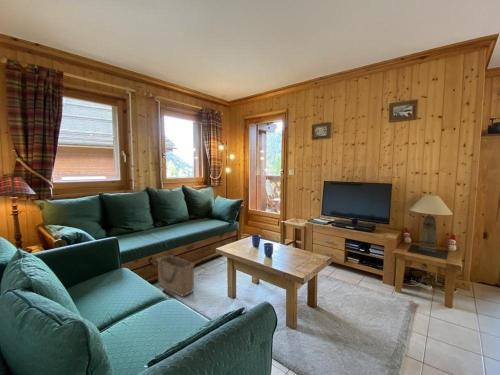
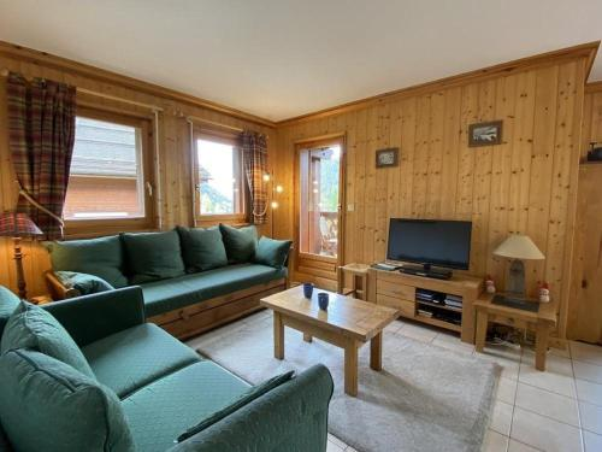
- basket [156,254,196,298]
